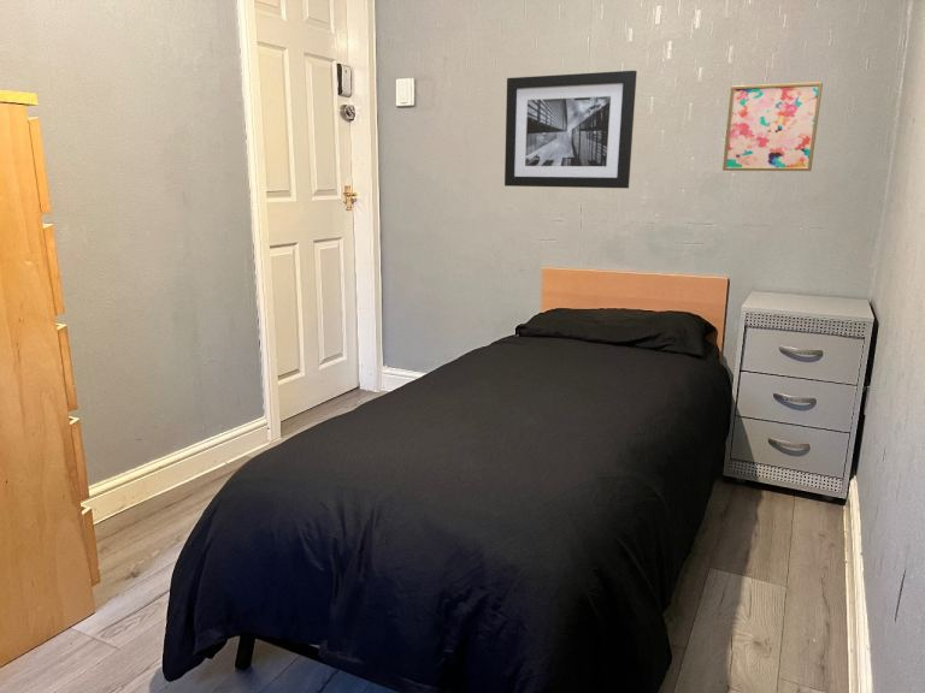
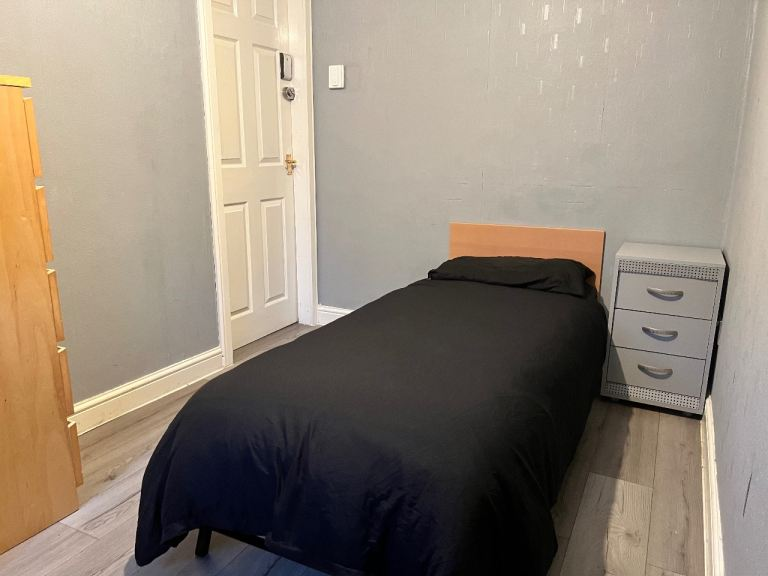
- wall art [503,70,638,189]
- wall art [721,81,824,172]
